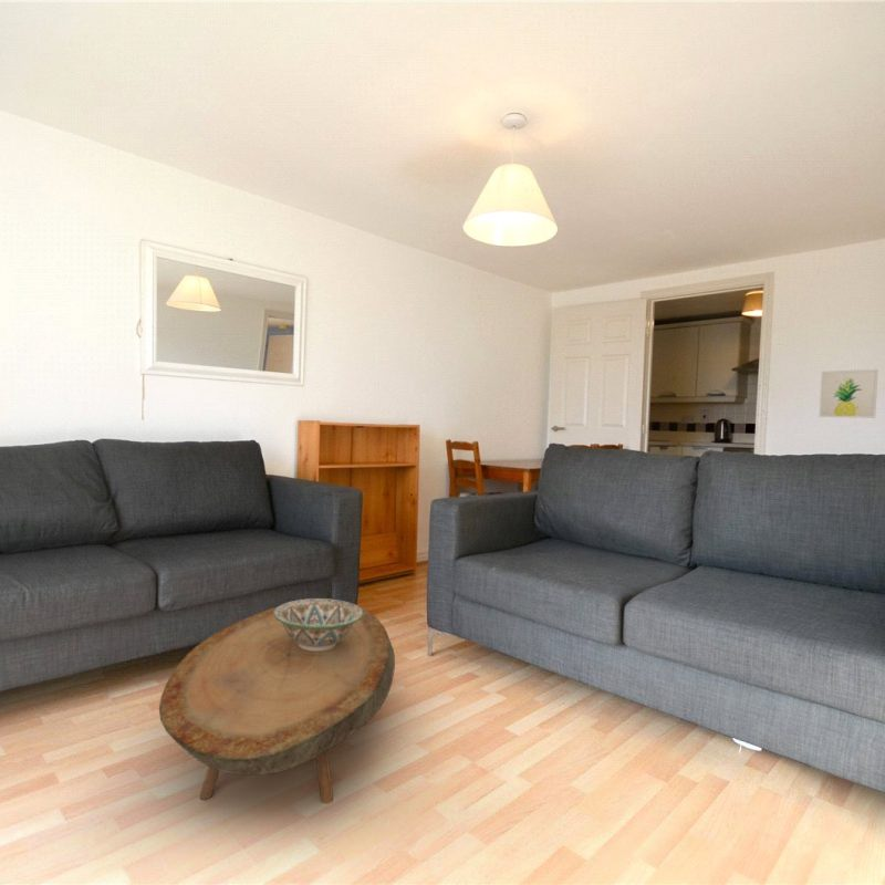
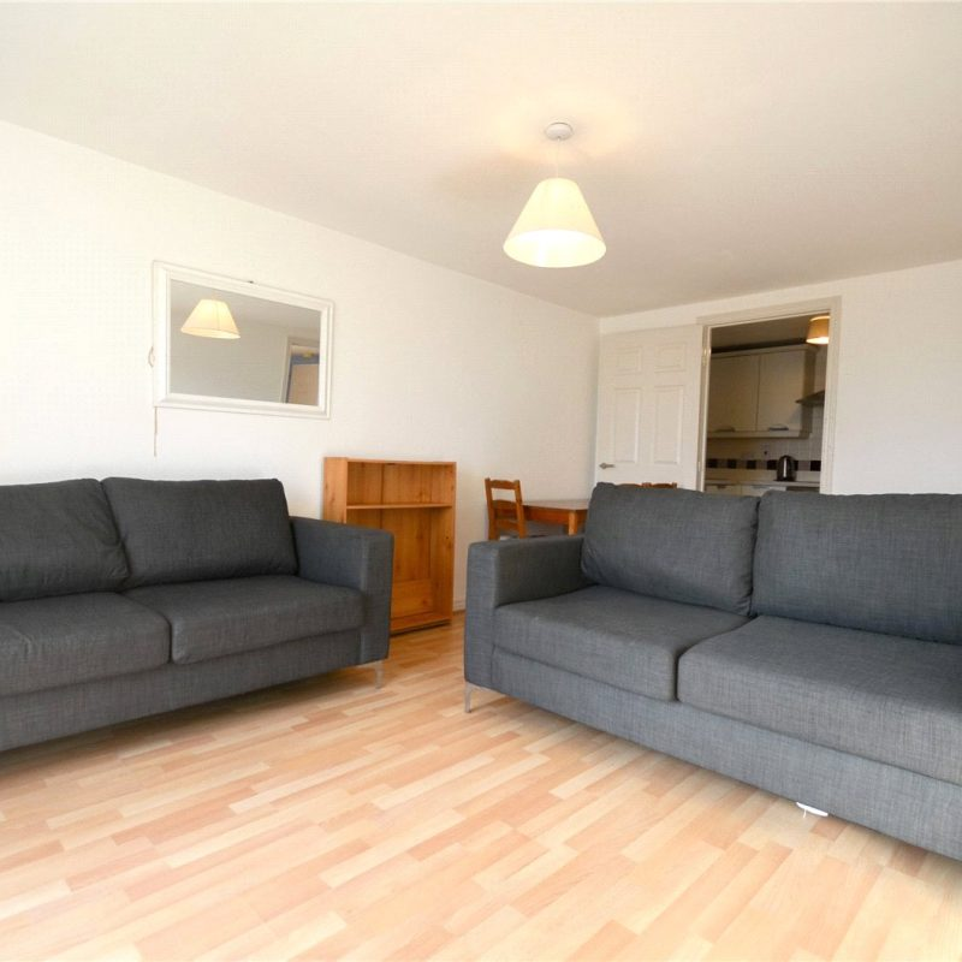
- decorative bowl [274,597,363,650]
- coffee table [158,603,396,804]
- wall art [818,368,879,419]
